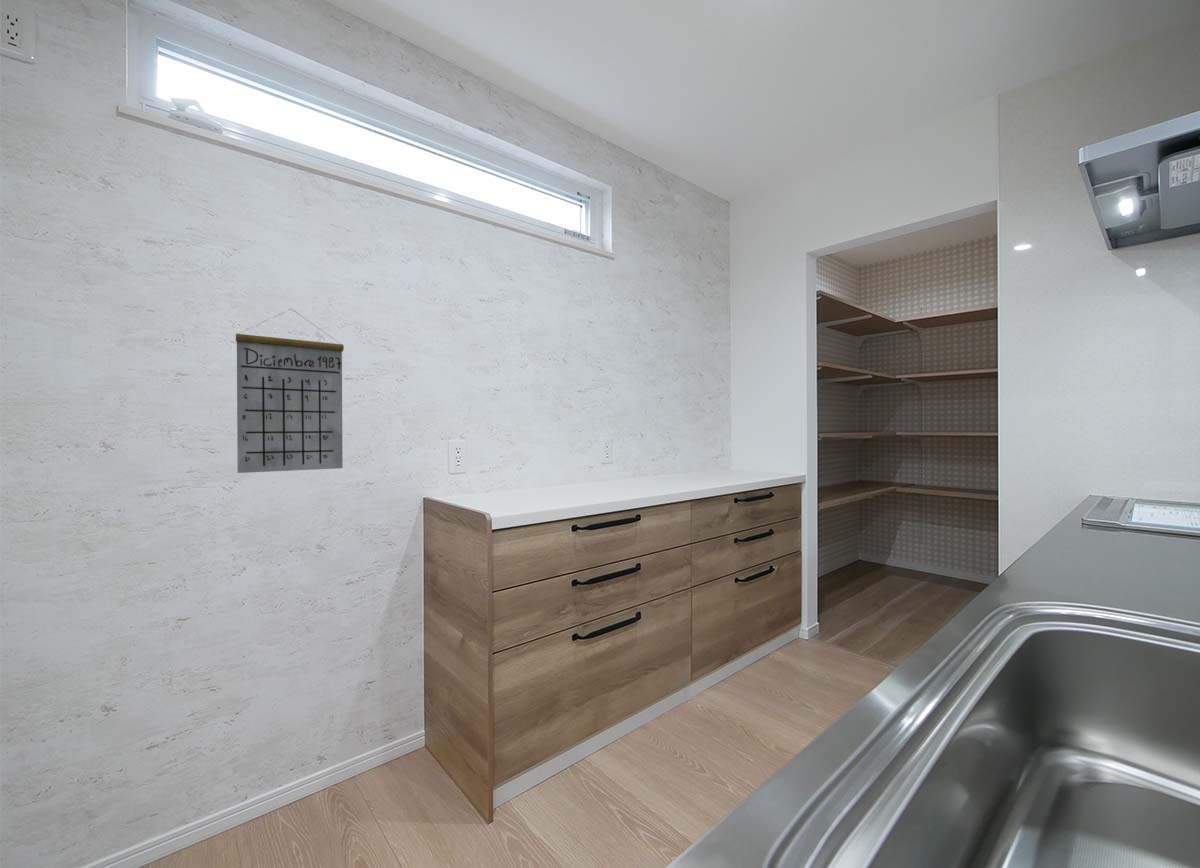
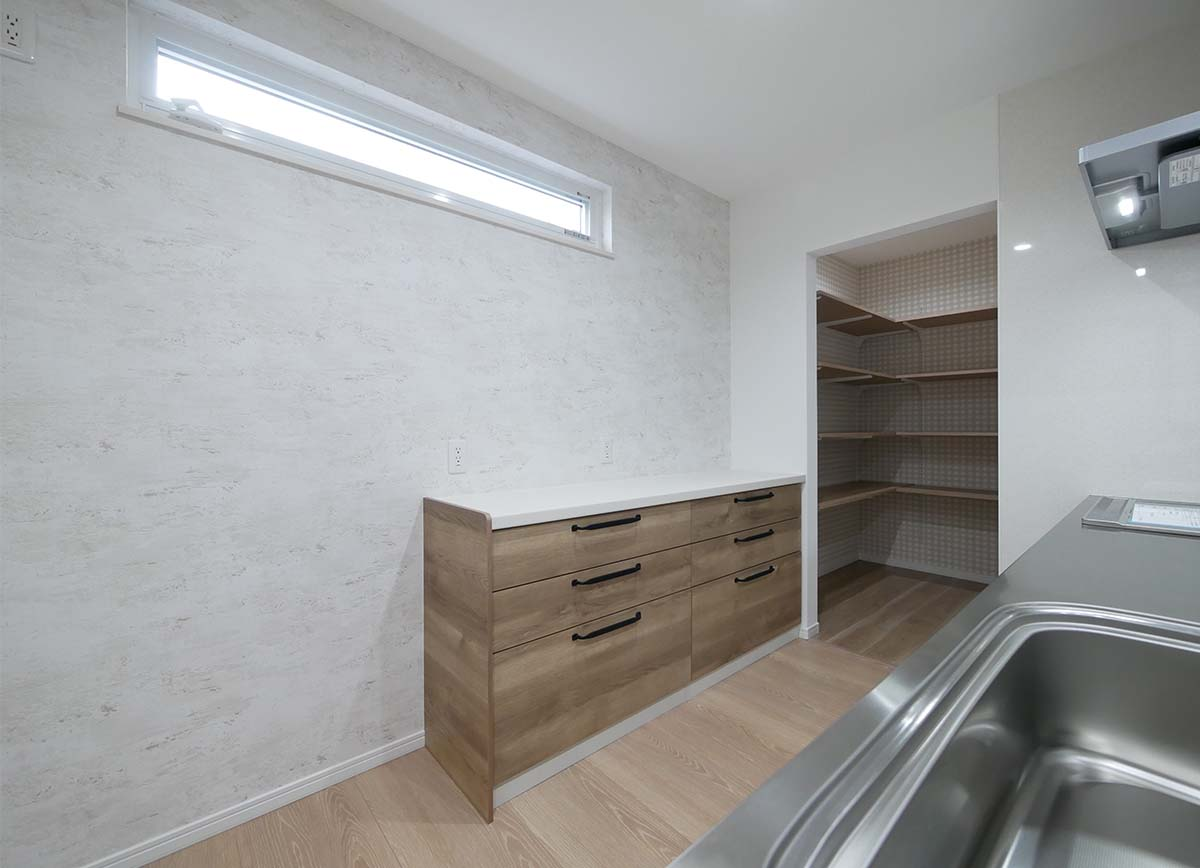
- calendar [235,308,345,474]
